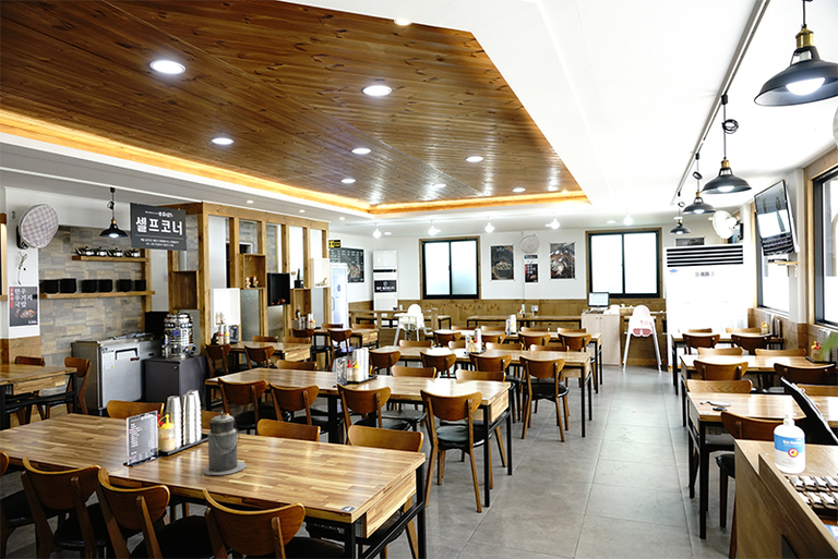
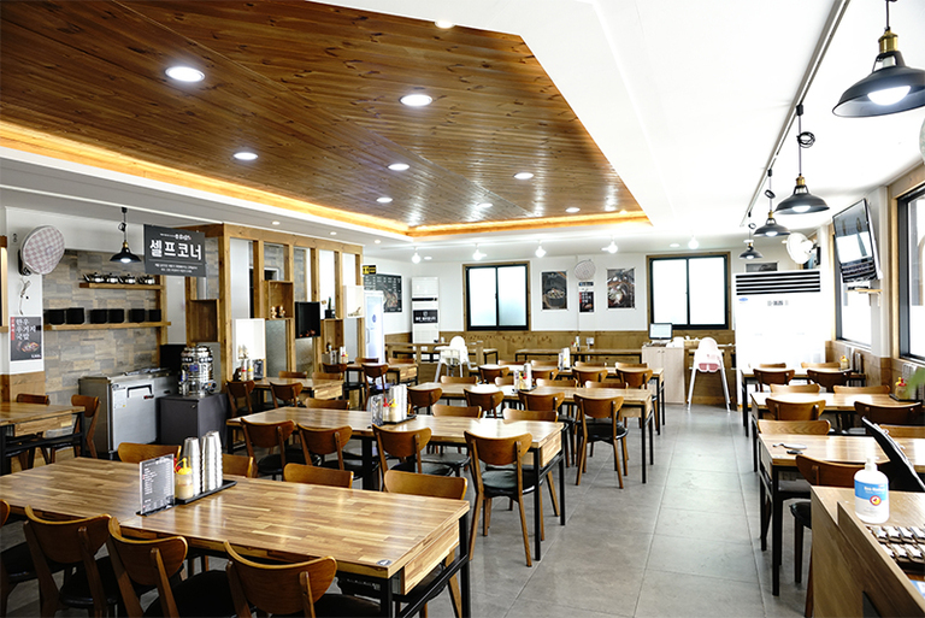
- canister [203,411,248,476]
